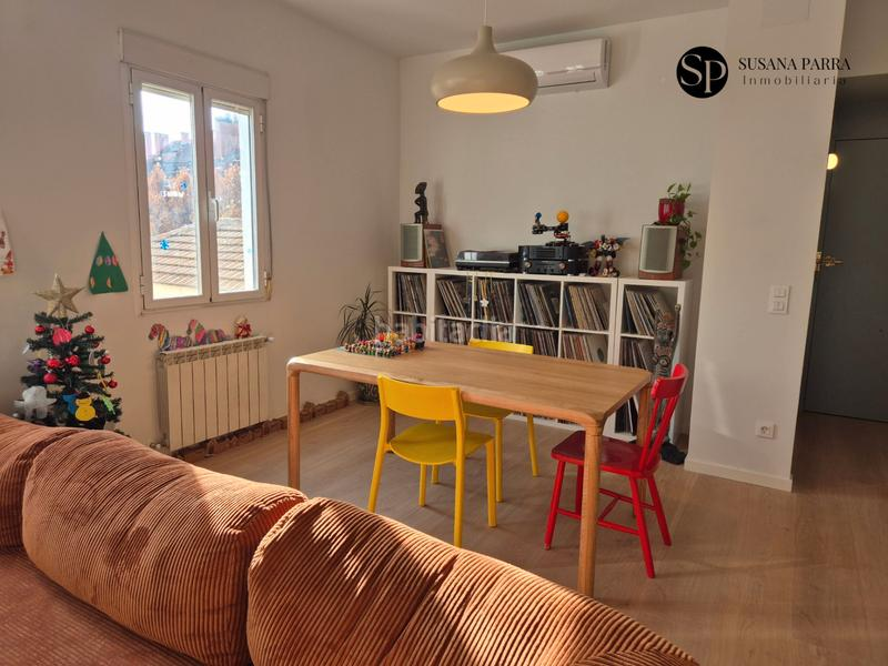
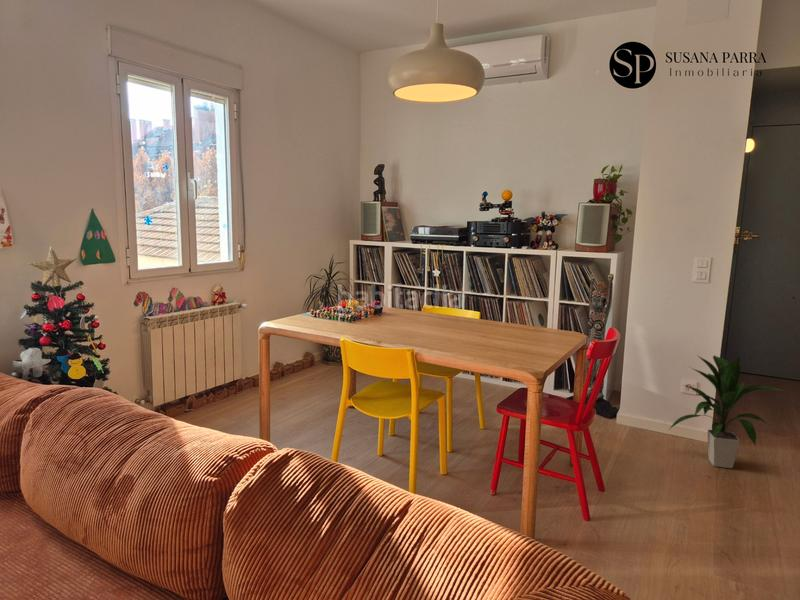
+ indoor plant [668,354,785,469]
